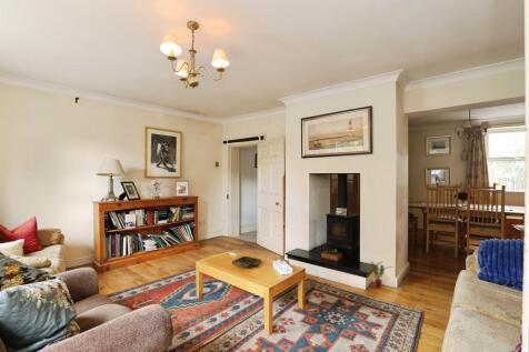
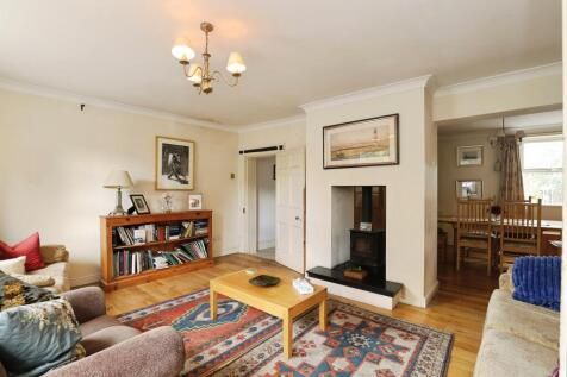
- potted plant [365,260,395,289]
